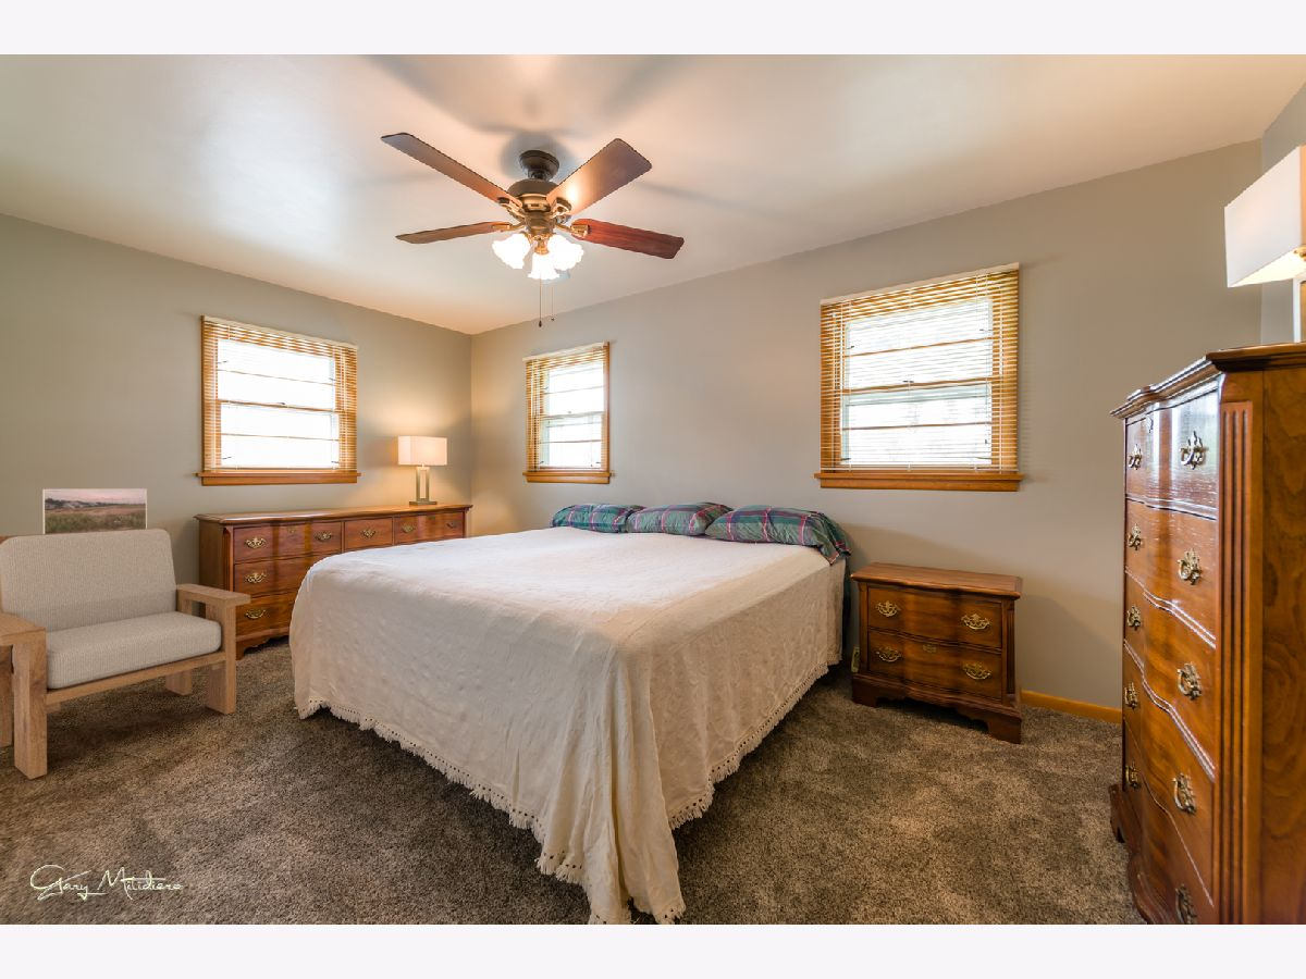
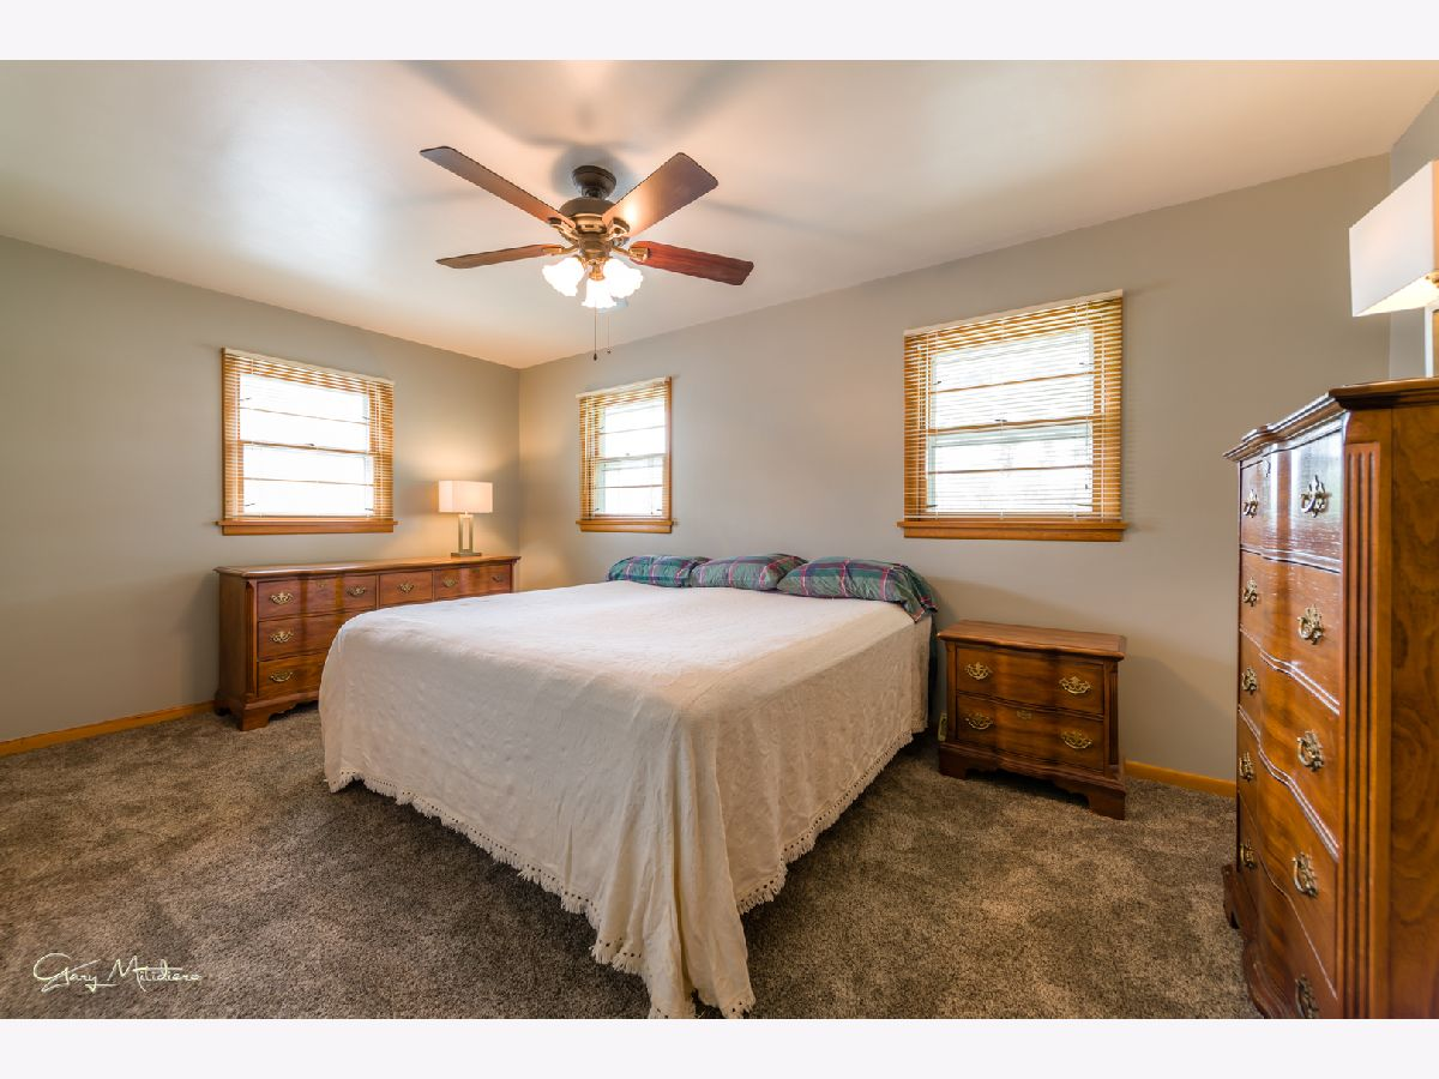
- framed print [41,487,148,534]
- armchair [0,526,251,780]
